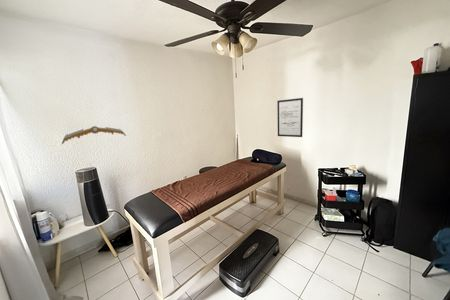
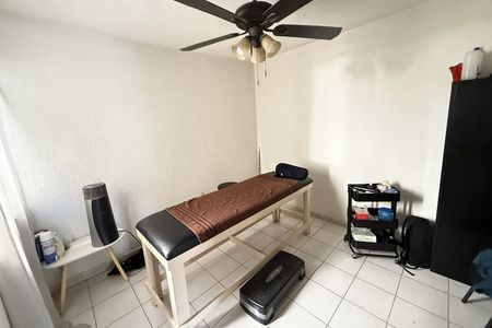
- wall art [276,97,304,138]
- wall ornament [60,125,127,146]
